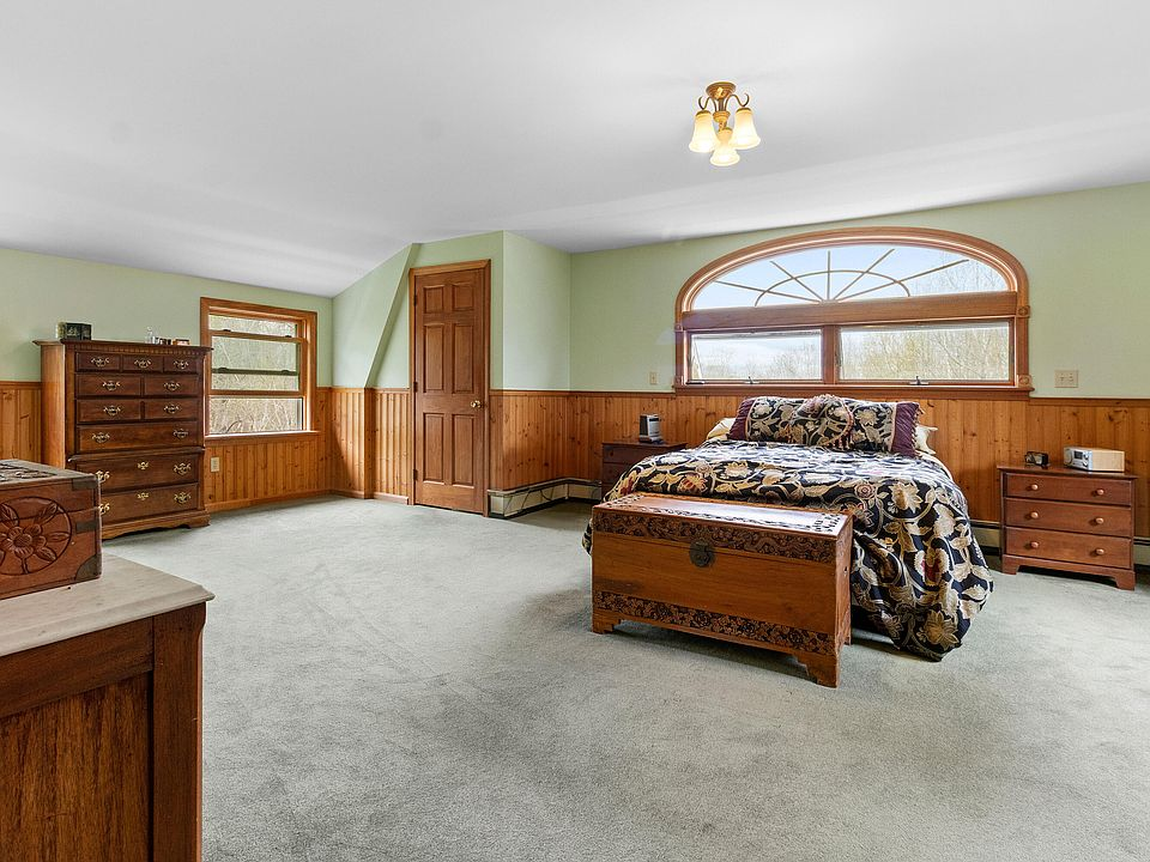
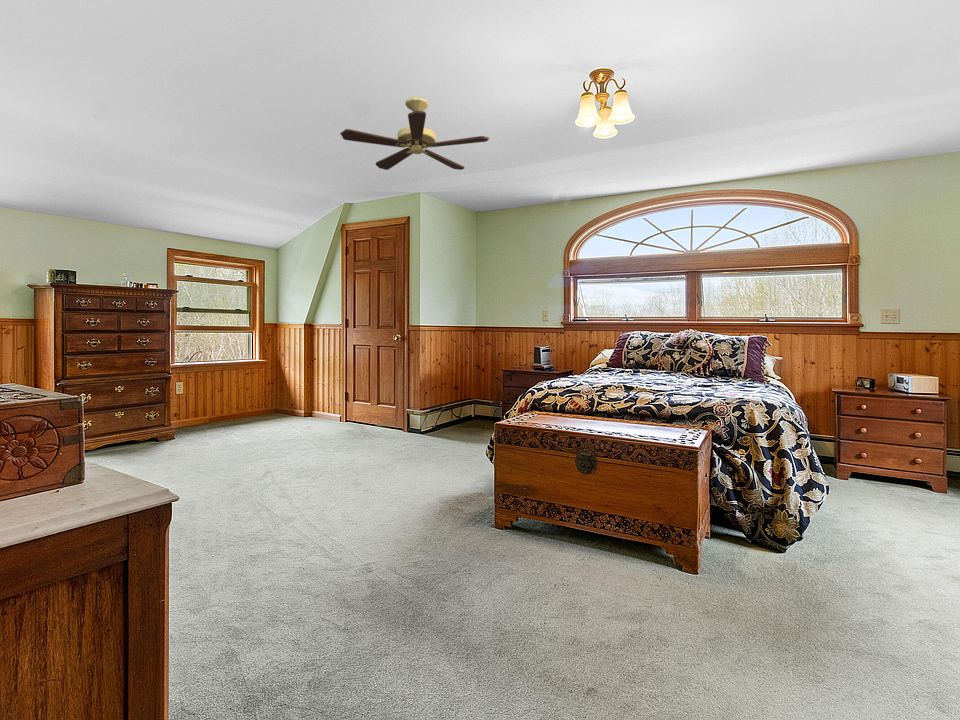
+ ceiling fan [339,96,490,171]
